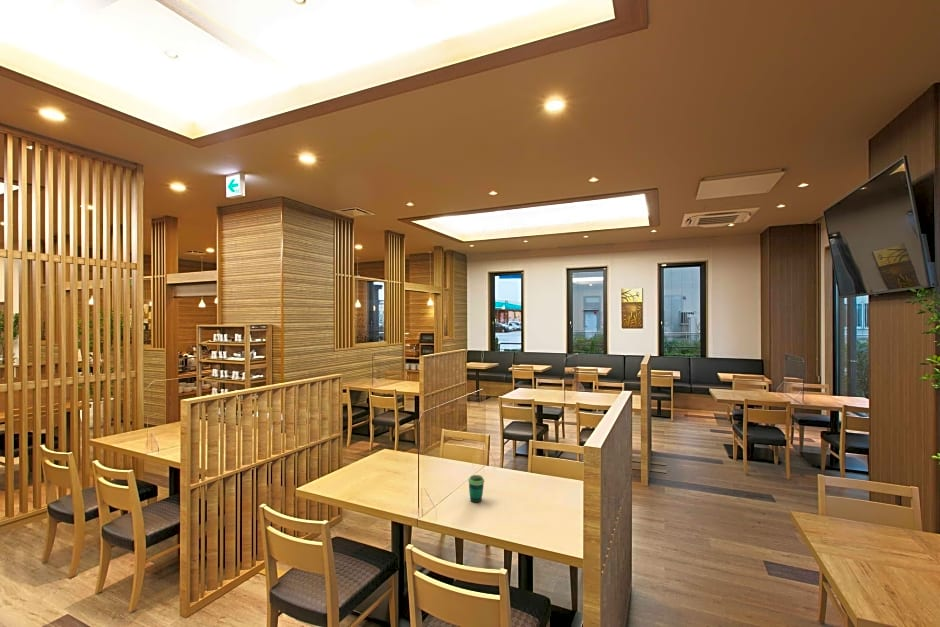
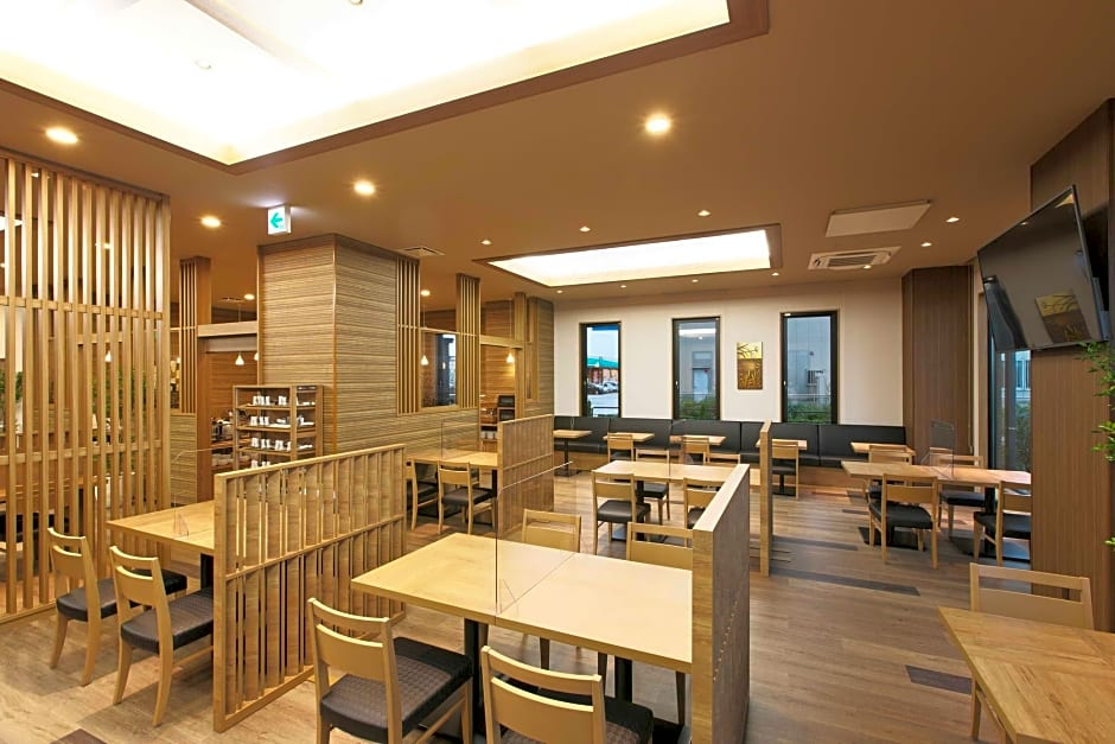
- cup [467,474,485,503]
